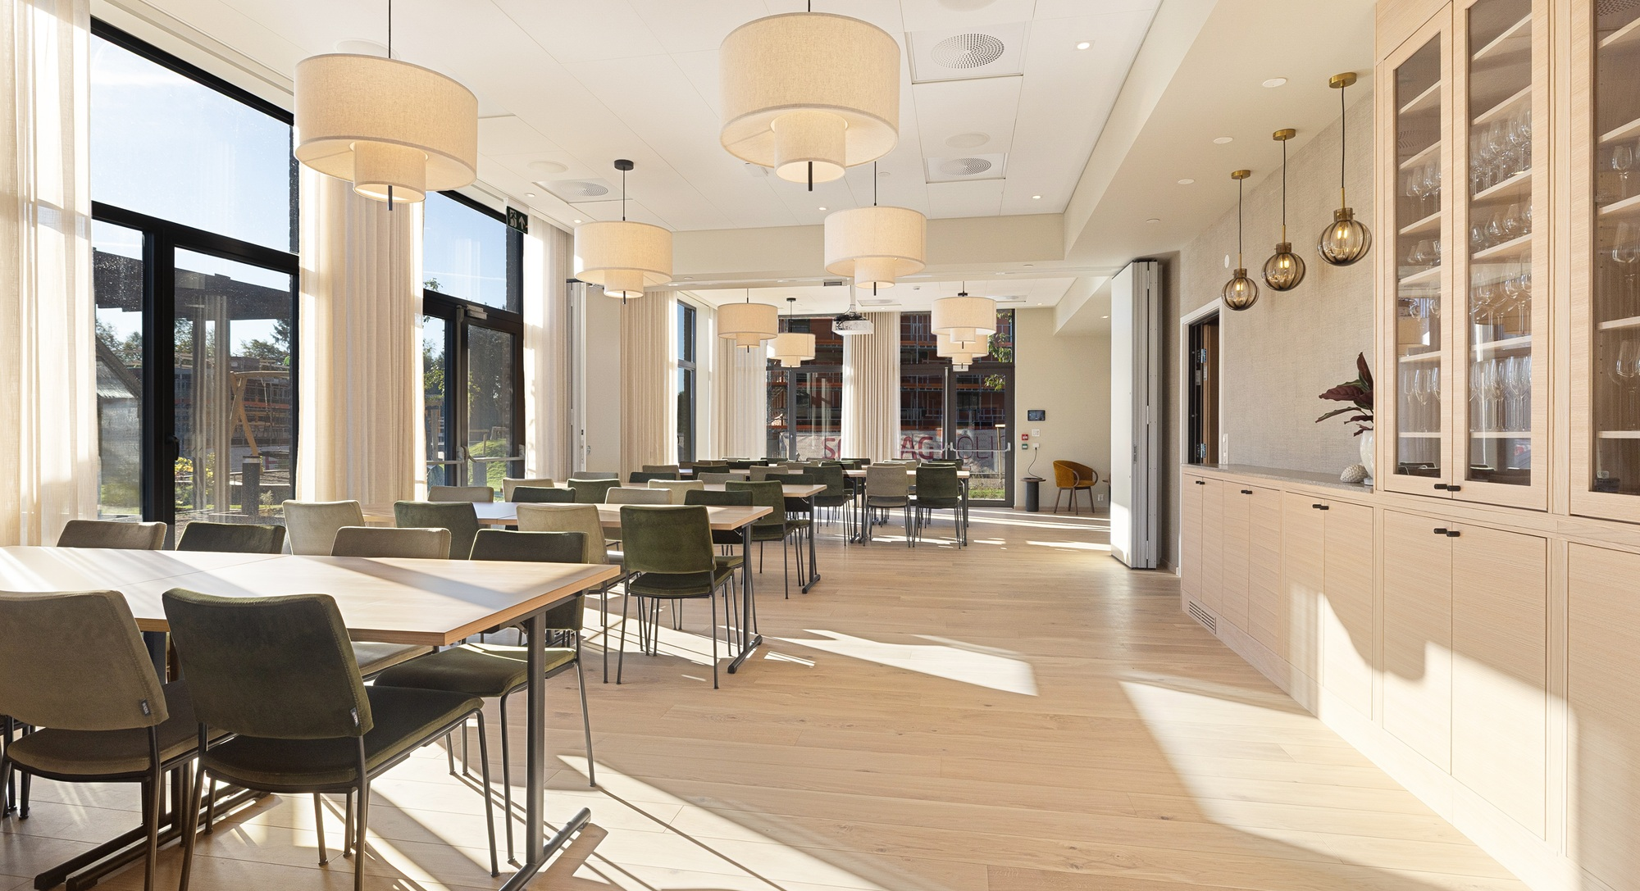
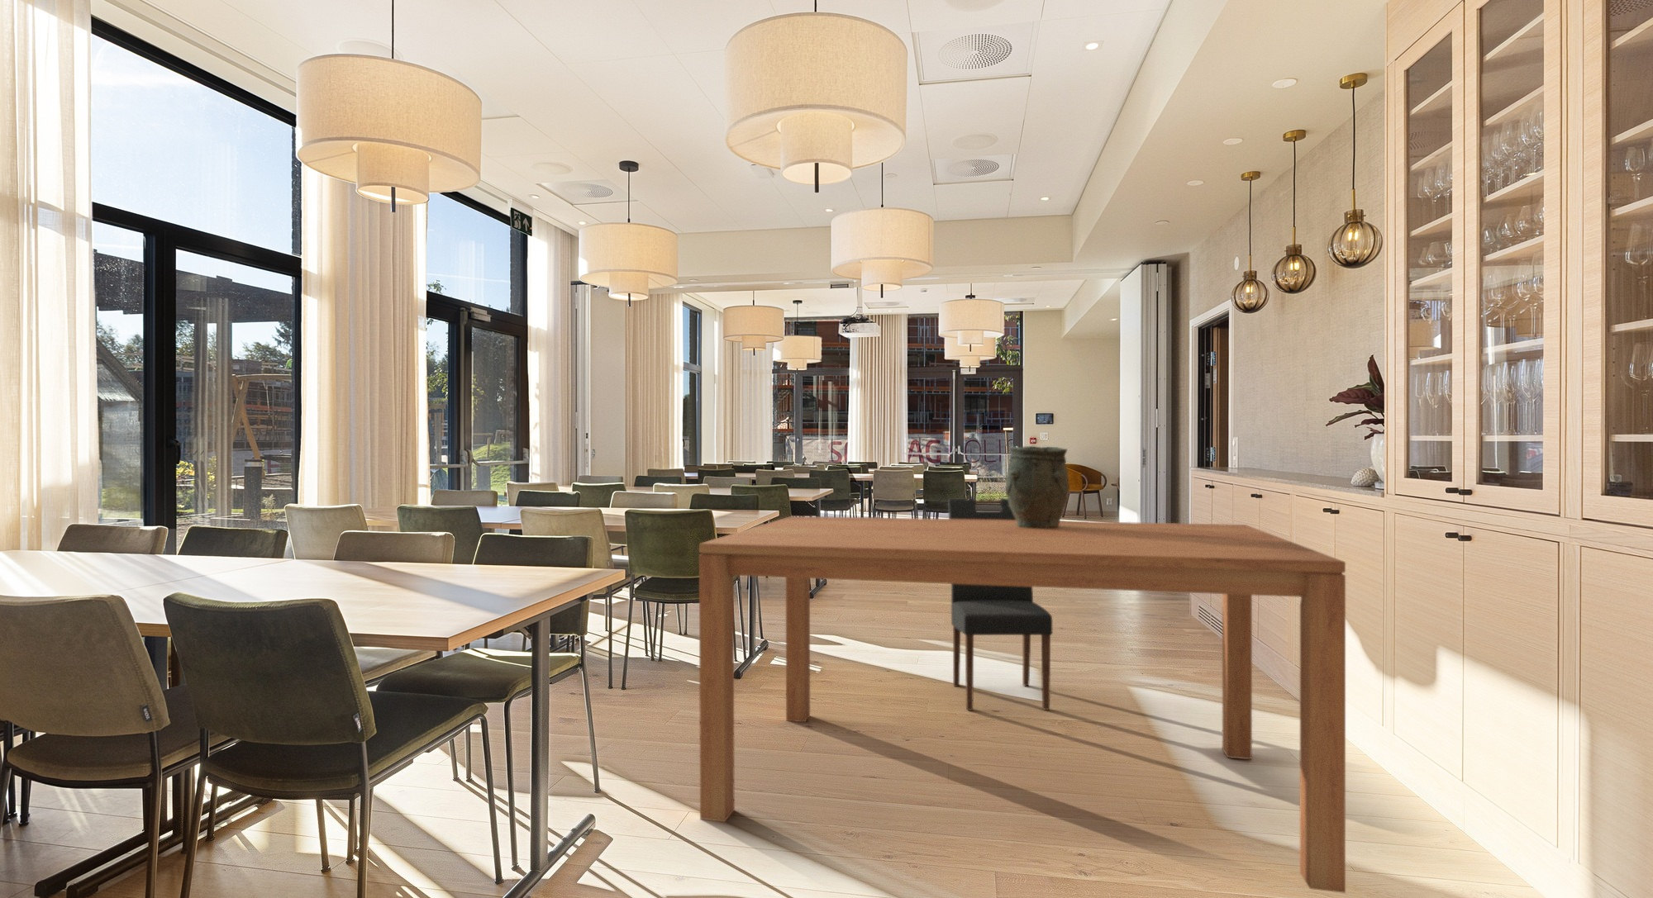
+ vase [1005,446,1070,529]
+ dining table [698,515,1347,894]
+ dining chair [947,498,1053,711]
